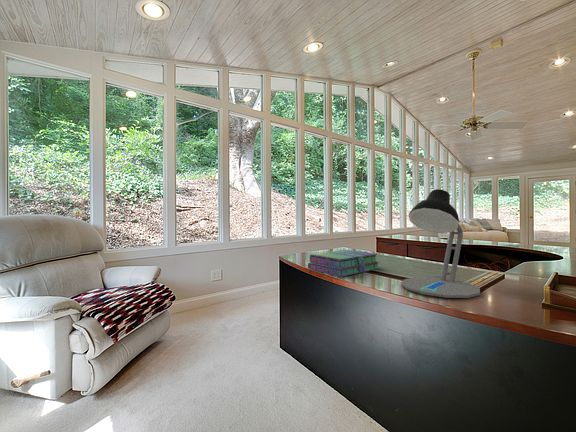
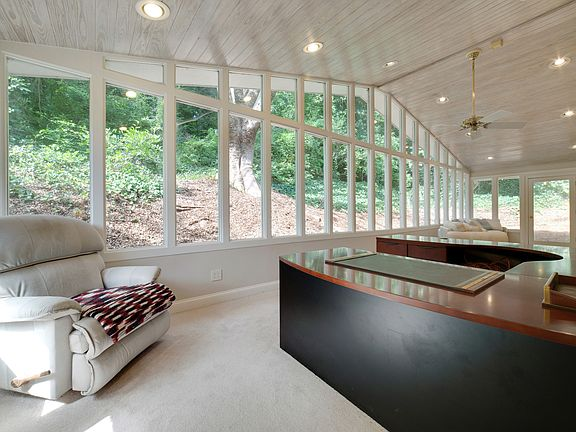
- stack of books [307,249,380,278]
- desk lamp [400,188,481,299]
